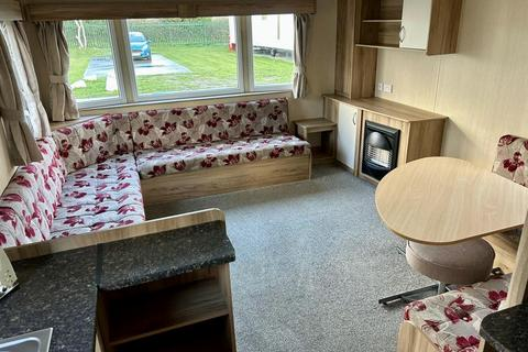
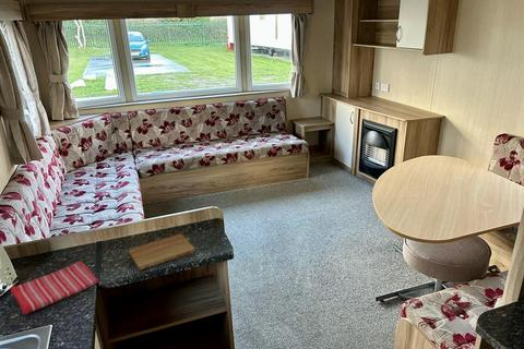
+ cutting board [128,232,196,270]
+ dish towel [10,261,100,315]
